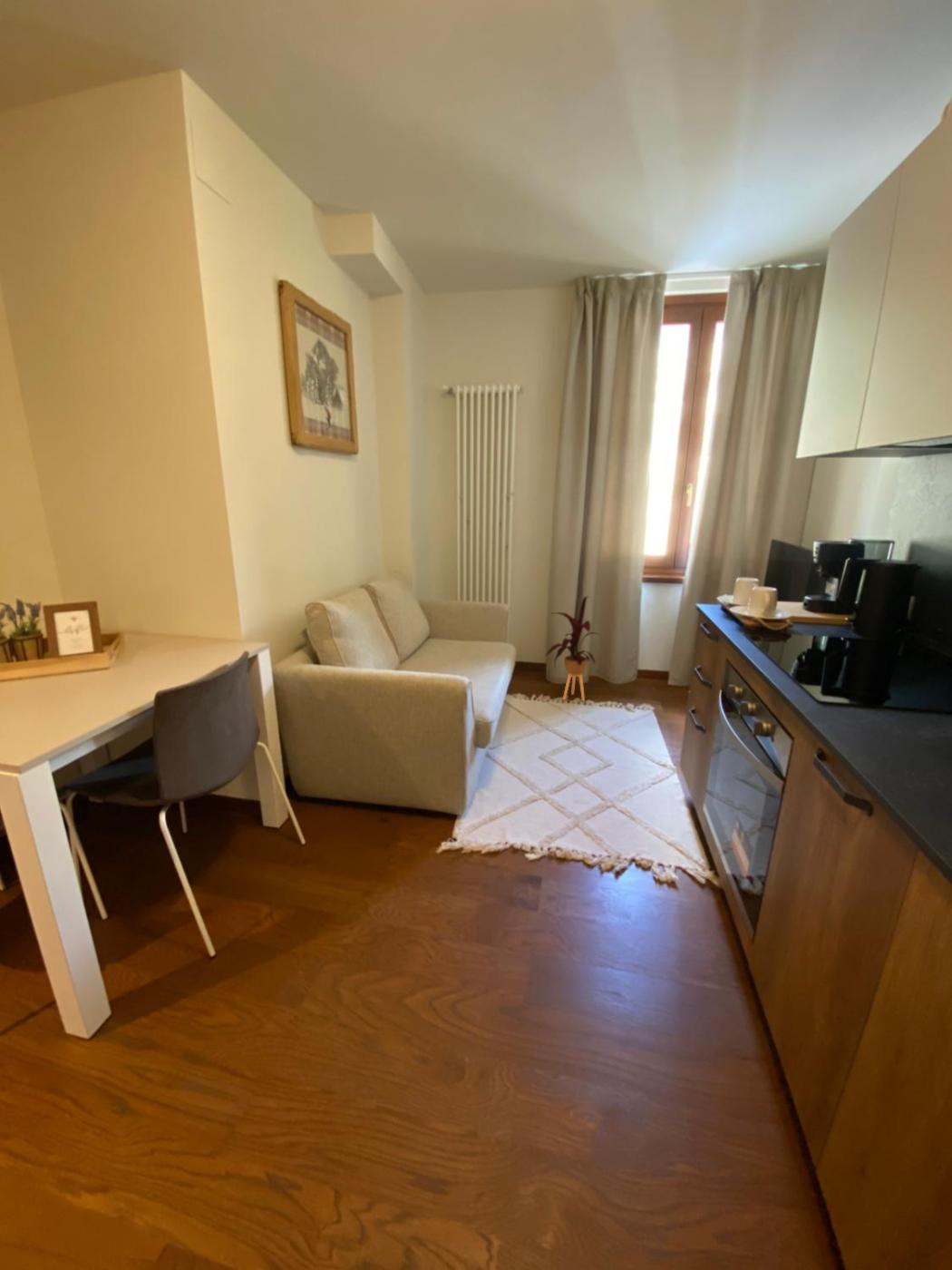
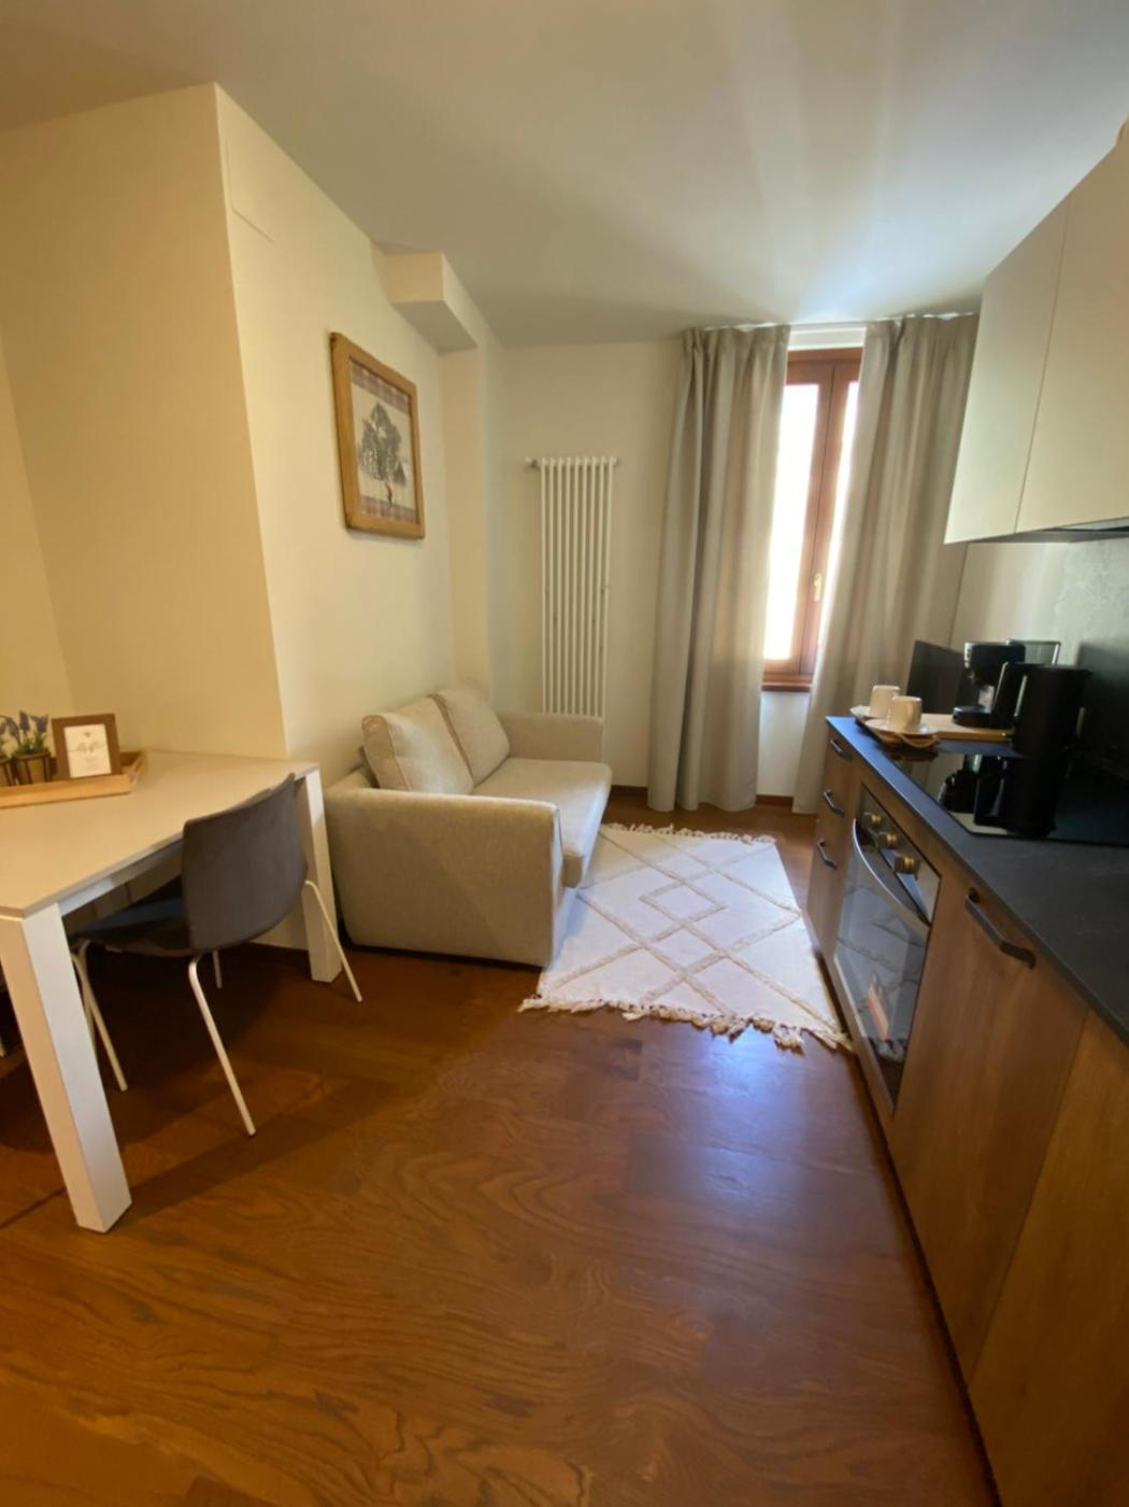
- house plant [543,595,601,702]
